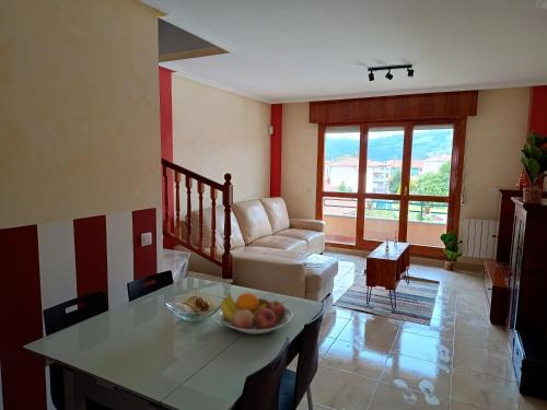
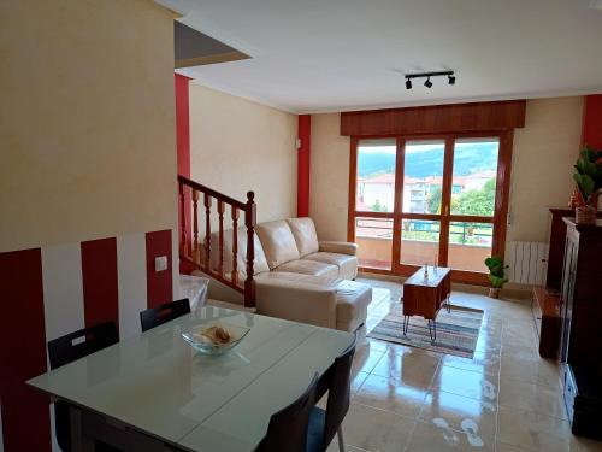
- fruit bowl [218,292,293,336]
